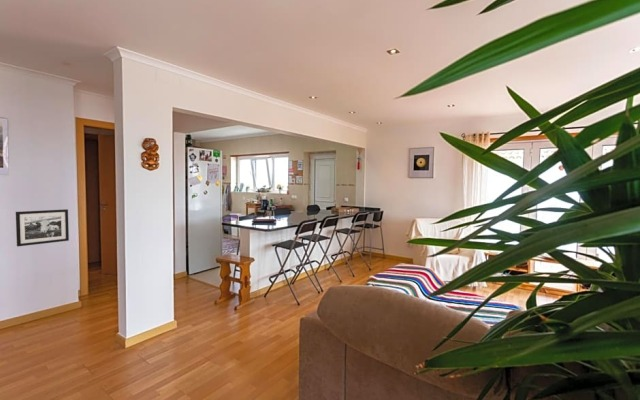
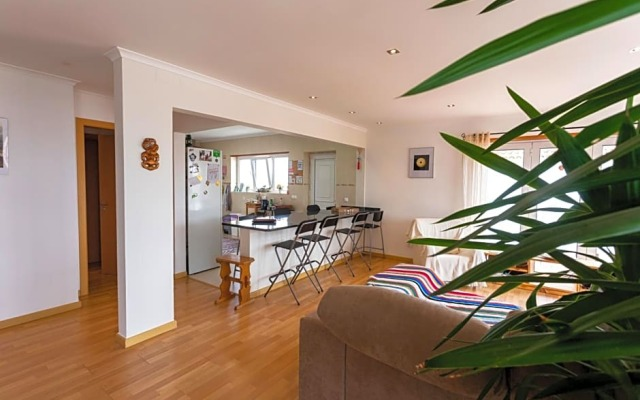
- picture frame [15,208,70,247]
